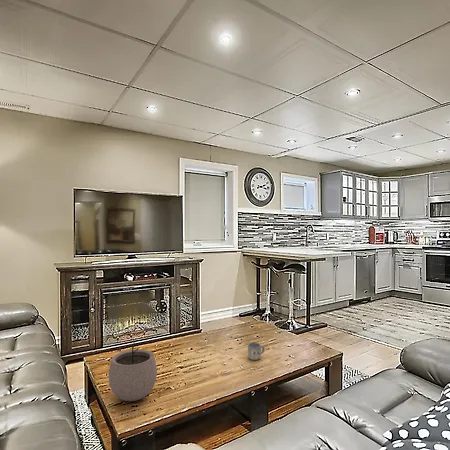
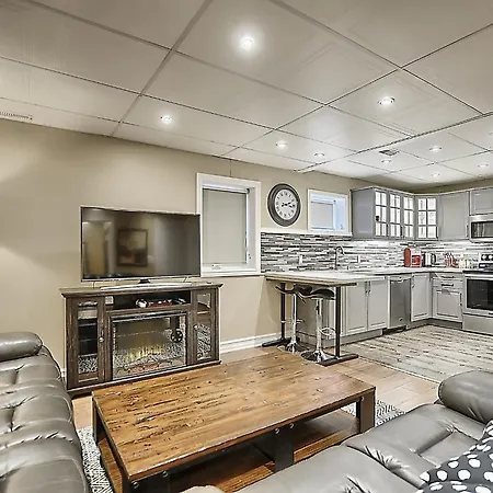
- mug [247,342,265,361]
- plant pot [108,338,158,402]
